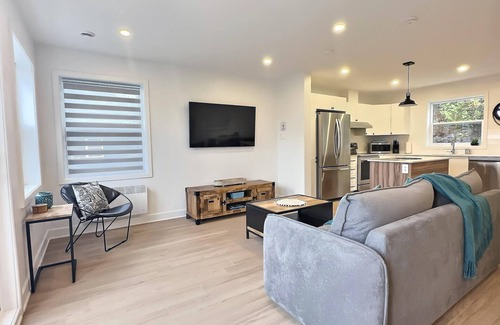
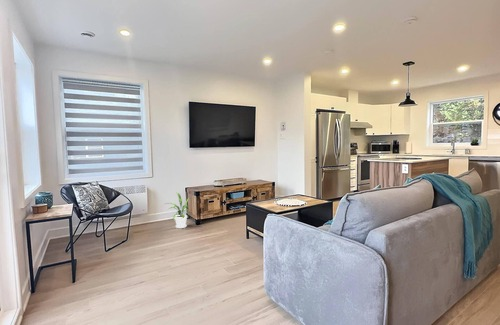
+ house plant [165,192,191,229]
